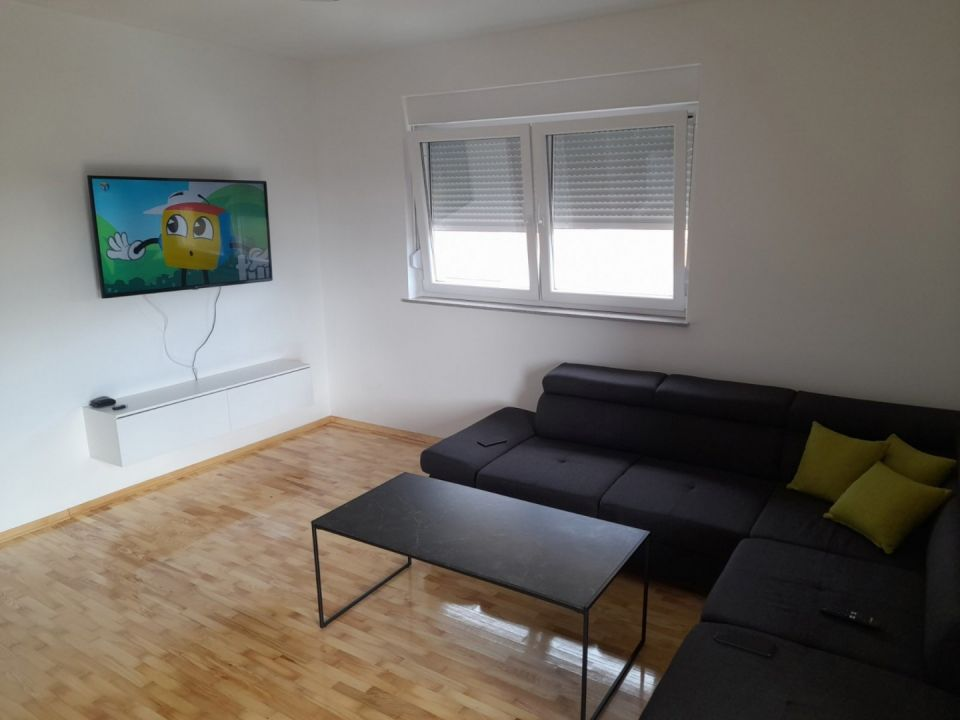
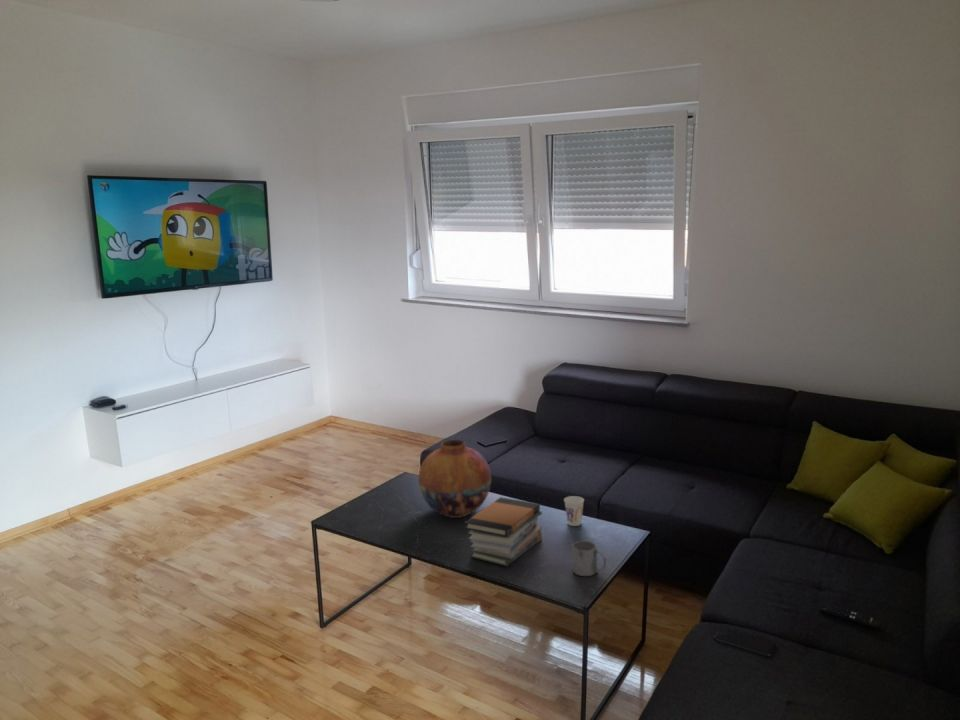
+ cup [563,495,585,527]
+ vase [417,439,492,519]
+ book stack [464,496,543,567]
+ mug [571,540,607,577]
